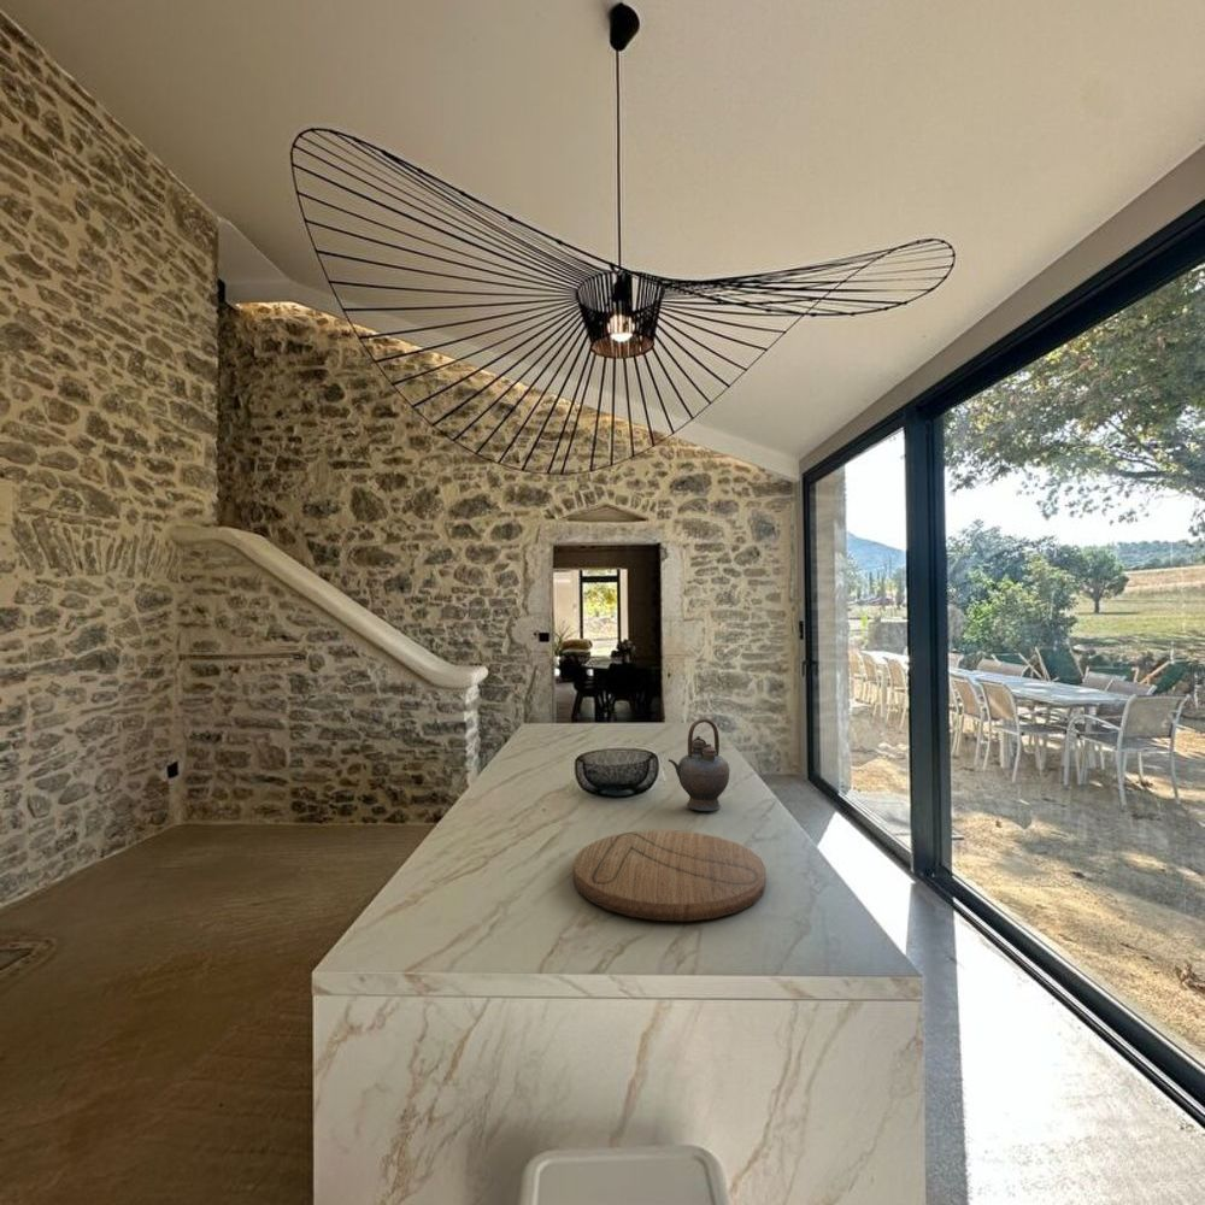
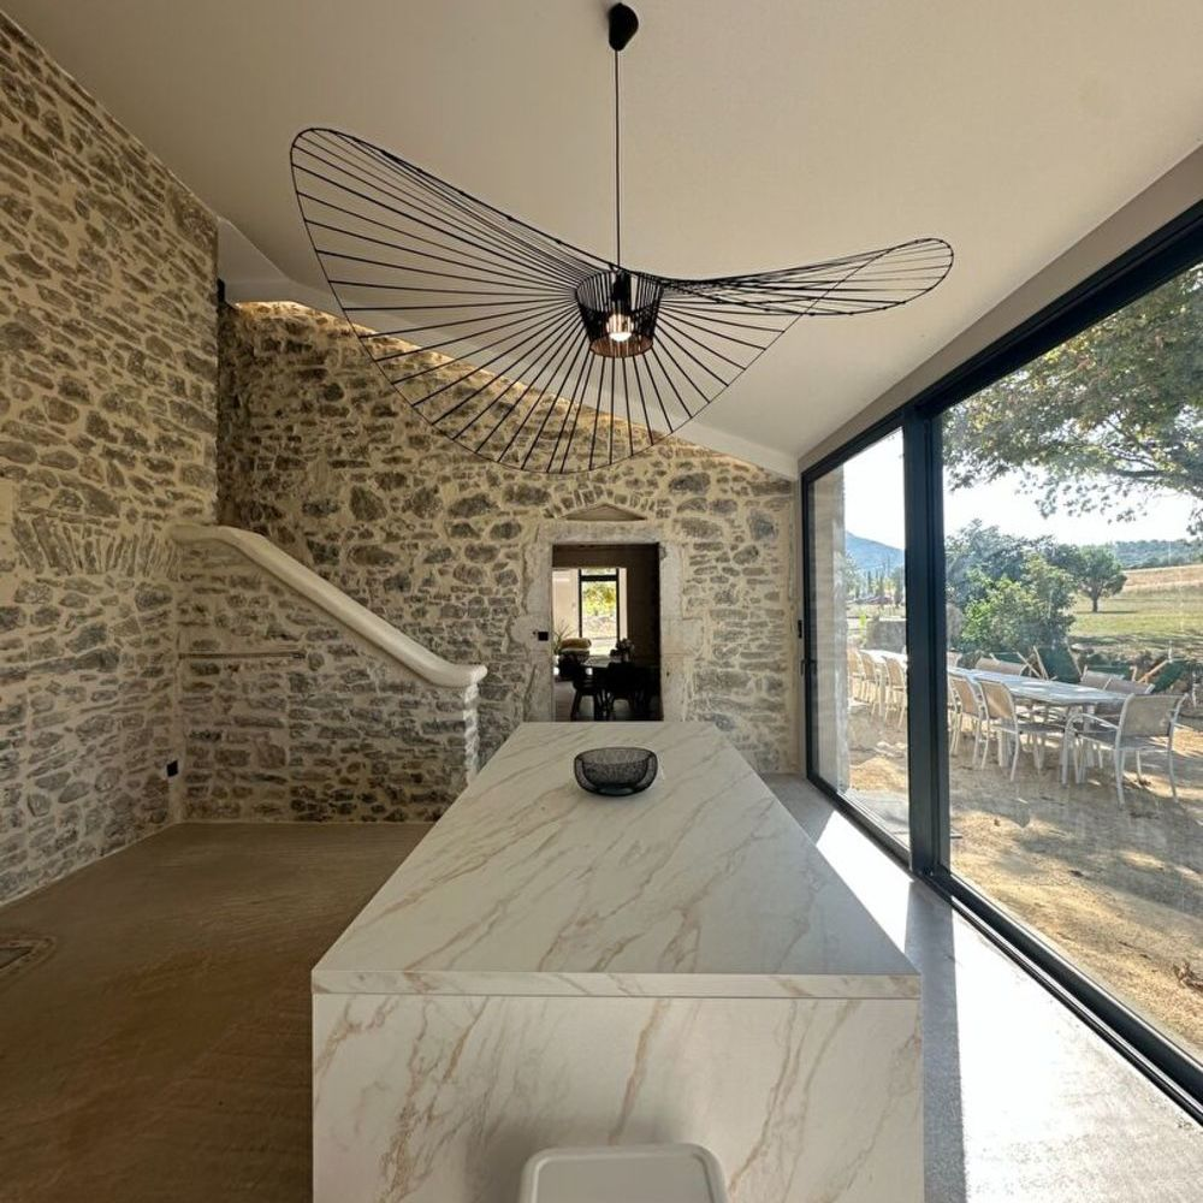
- cutting board [572,829,766,922]
- teapot [668,717,731,812]
